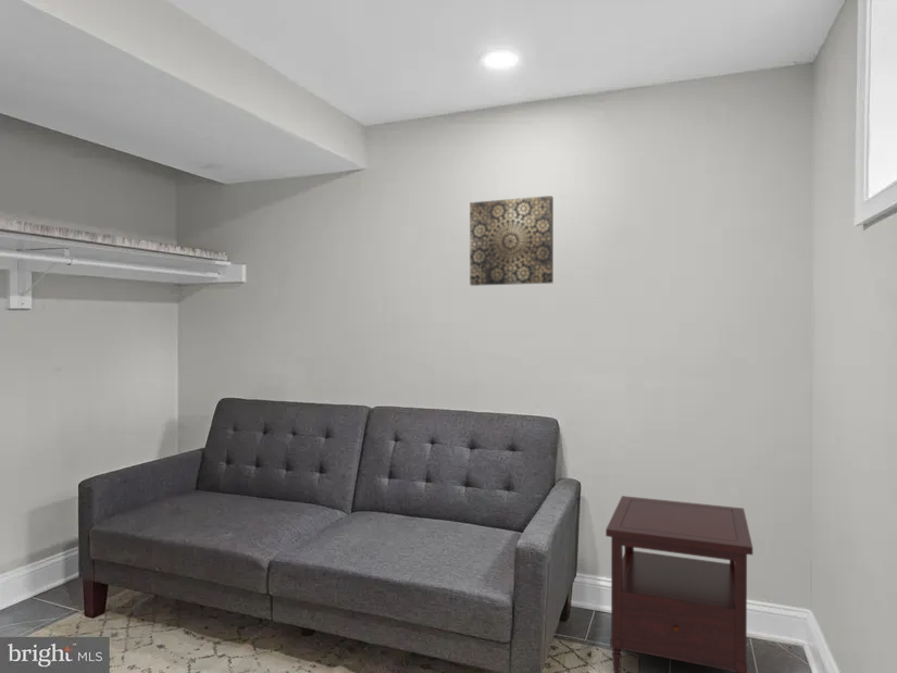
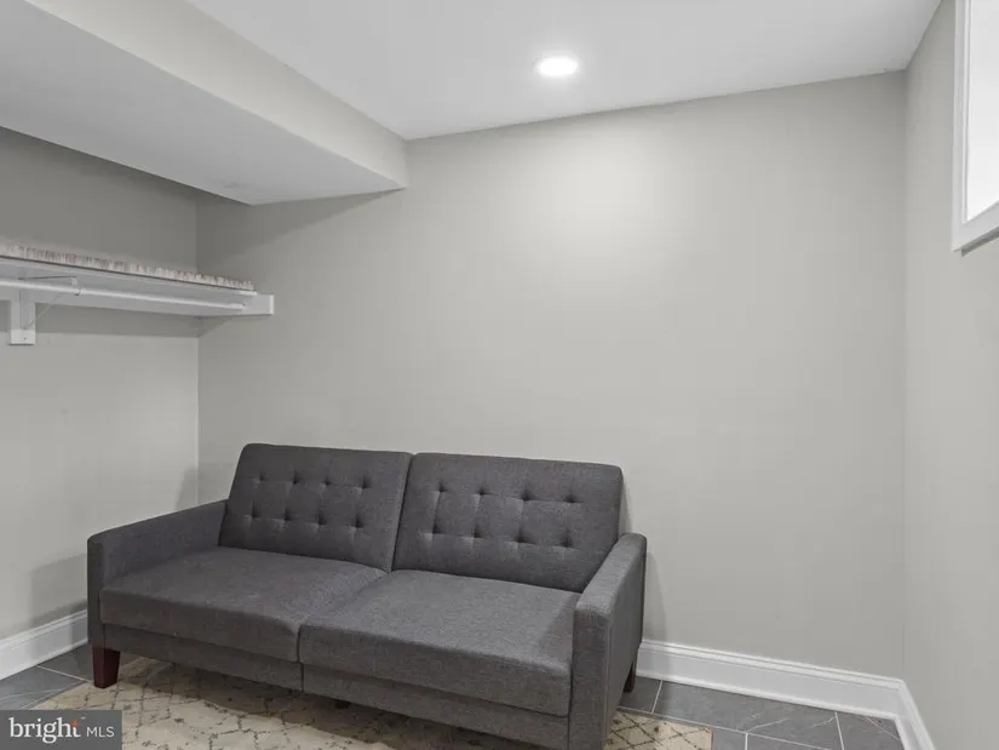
- side table [605,495,753,673]
- wall art [469,195,555,287]
